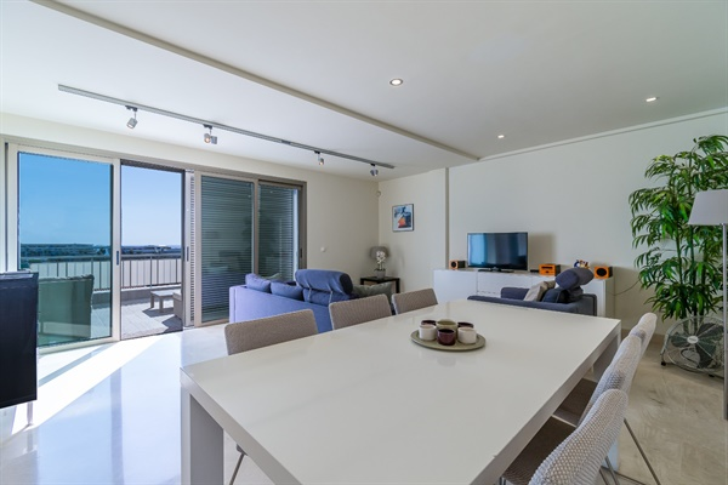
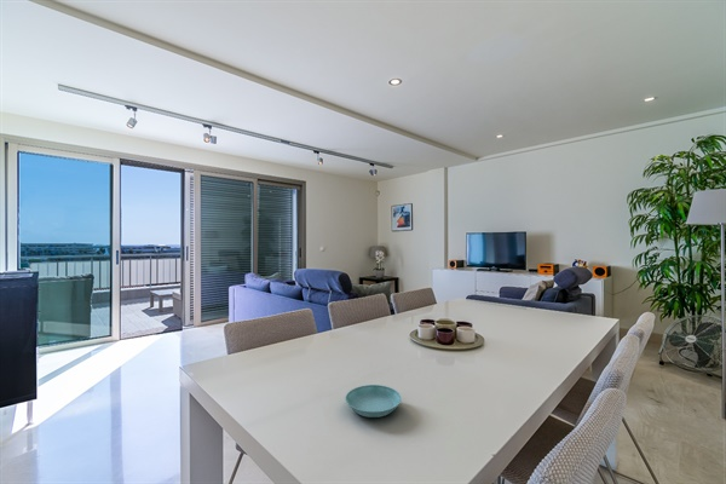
+ saucer [345,384,402,419]
